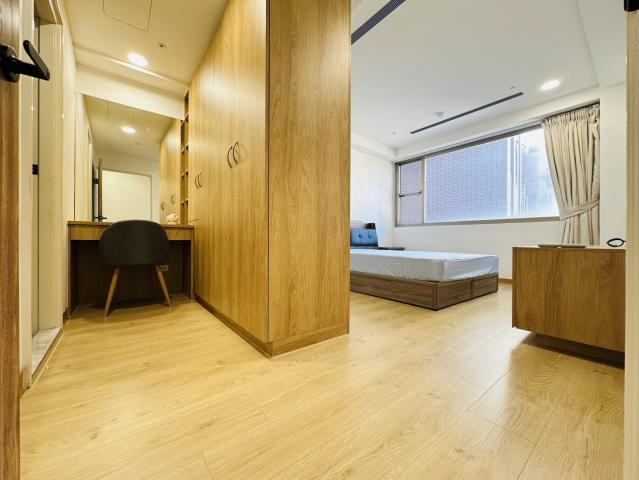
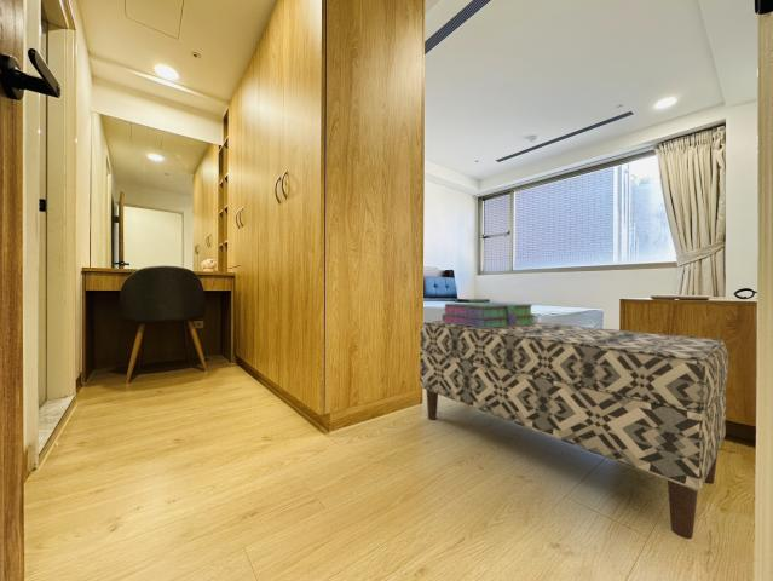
+ stack of books [440,301,537,328]
+ bench [419,320,729,540]
